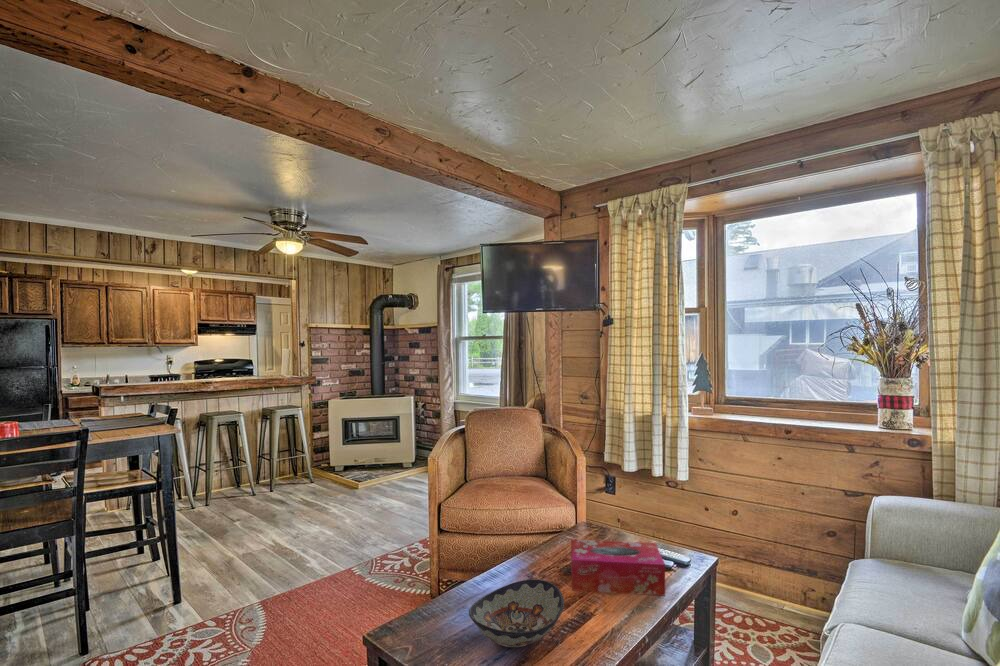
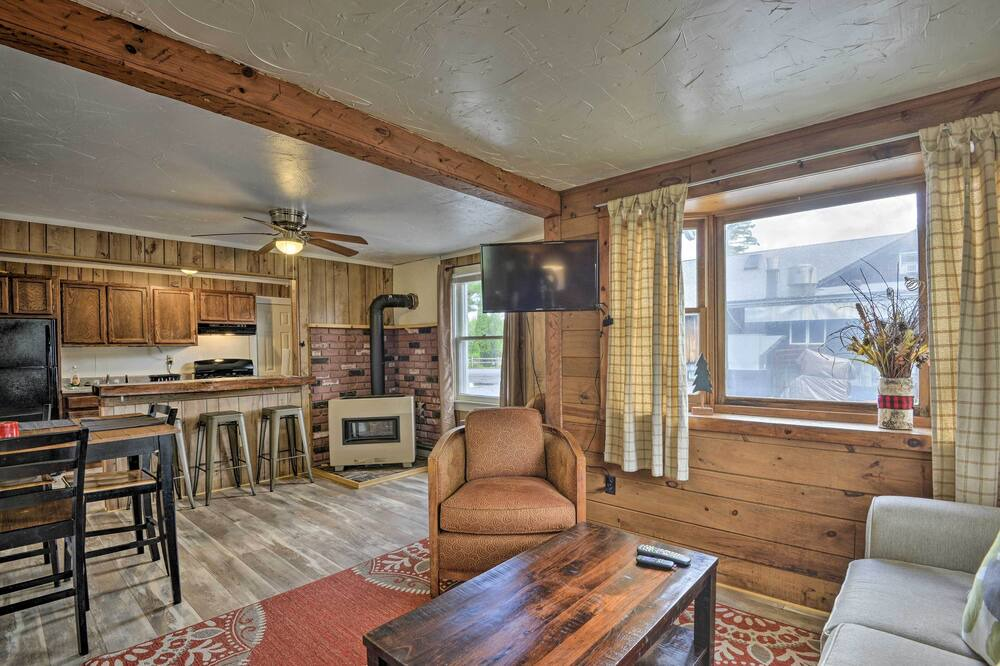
- tissue box [570,539,666,597]
- decorative bowl [468,578,565,648]
